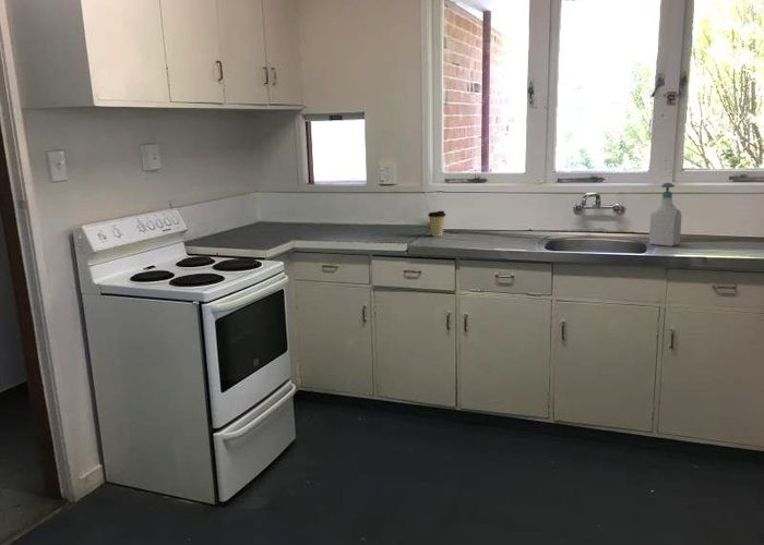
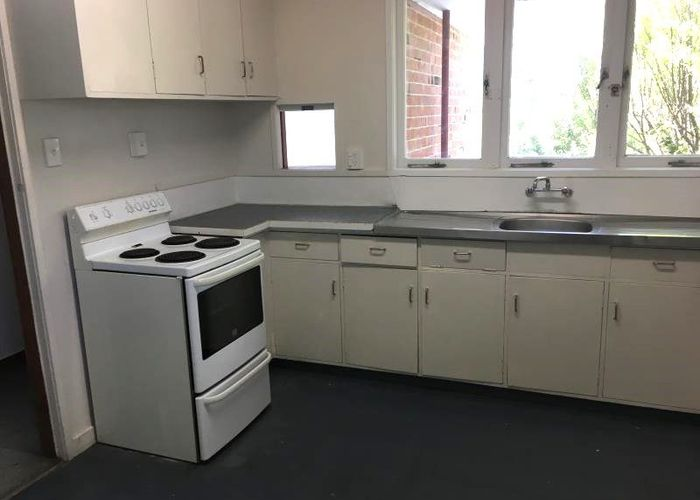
- soap bottle [648,182,683,247]
- coffee cup [427,210,446,238]
